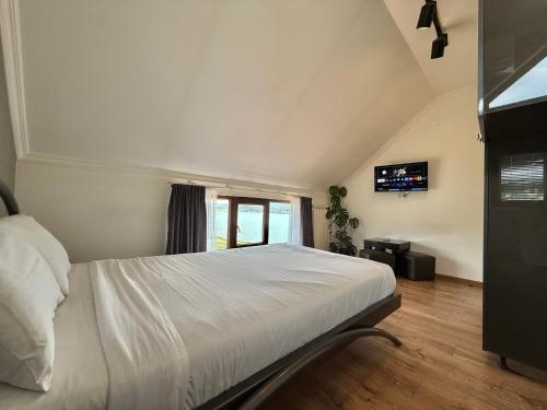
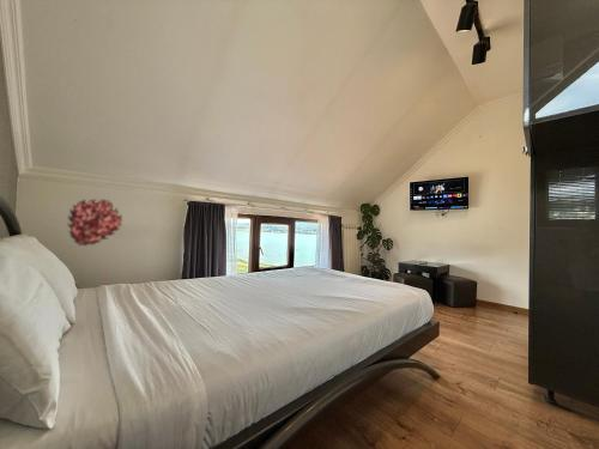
+ wall ornament [66,198,123,247]
